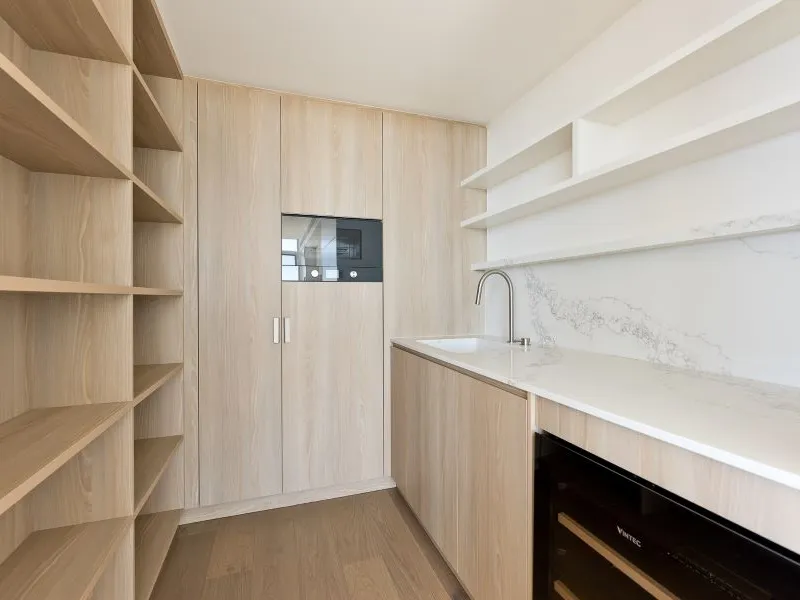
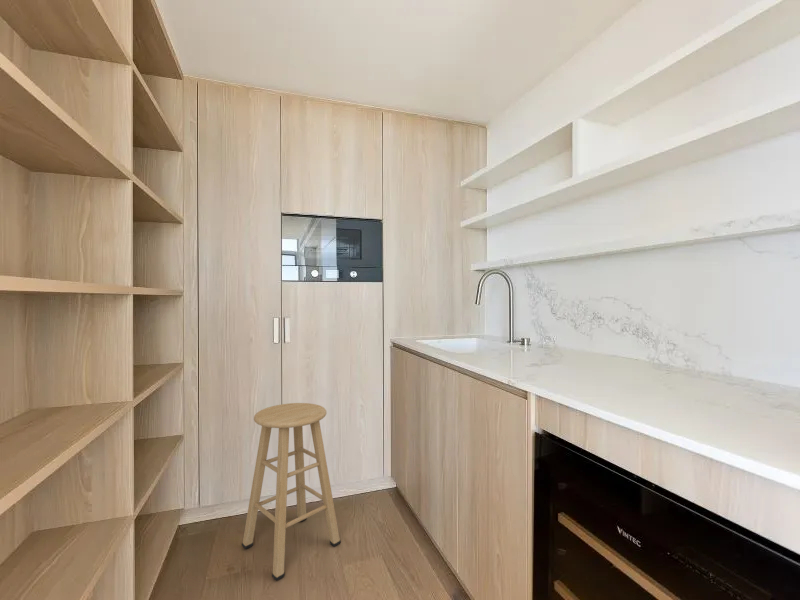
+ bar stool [241,402,342,582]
